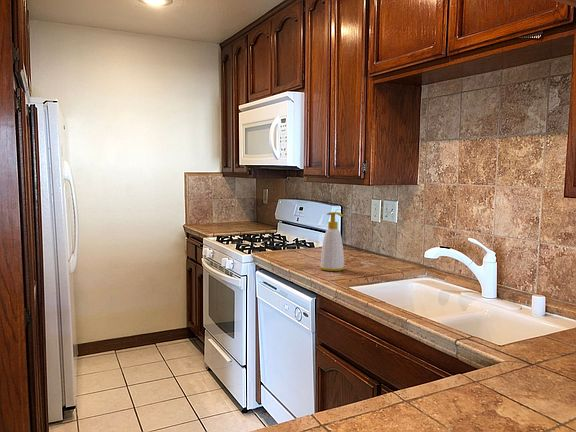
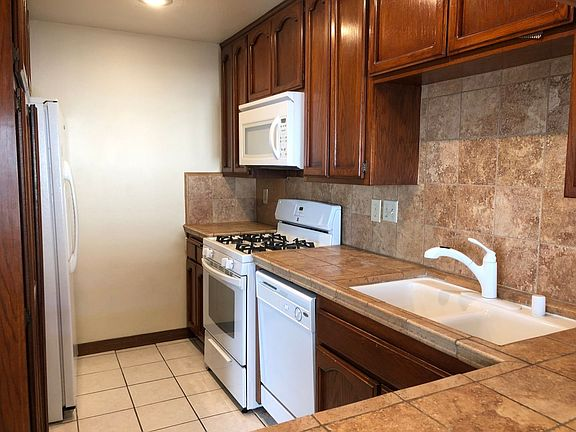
- soap bottle [319,211,345,272]
